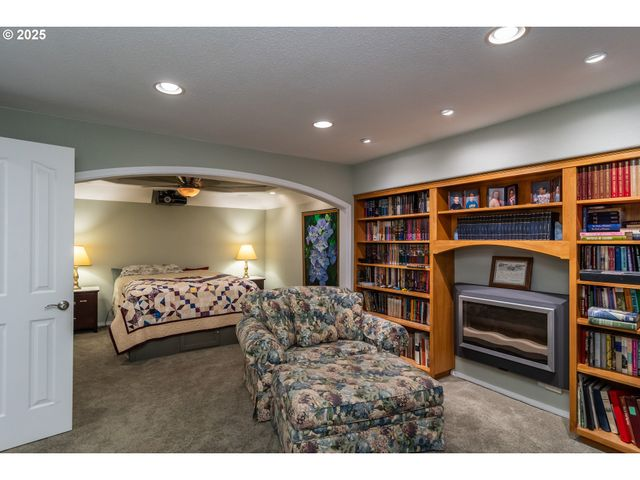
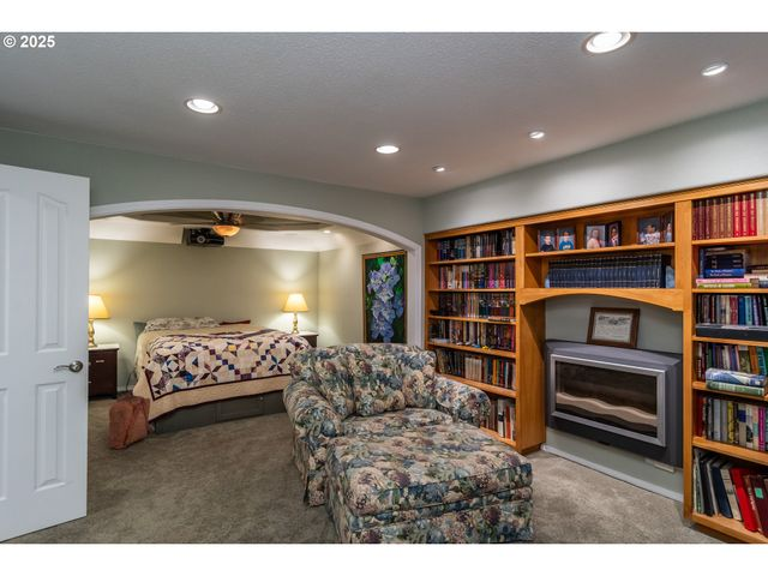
+ backpack [108,394,154,450]
